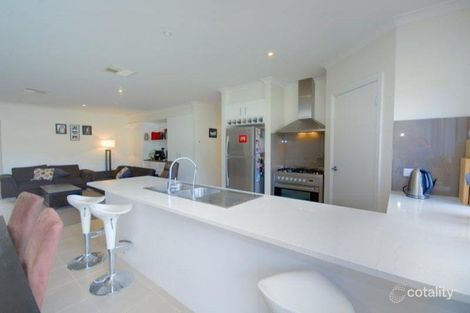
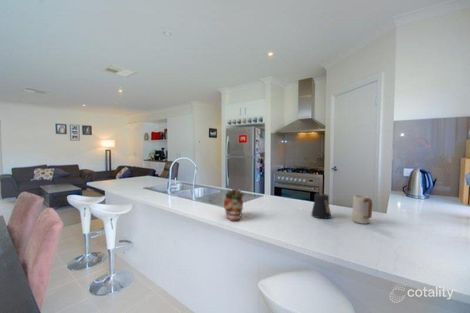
+ succulent planter [223,187,246,222]
+ mug [351,194,373,225]
+ kettle [311,191,332,220]
